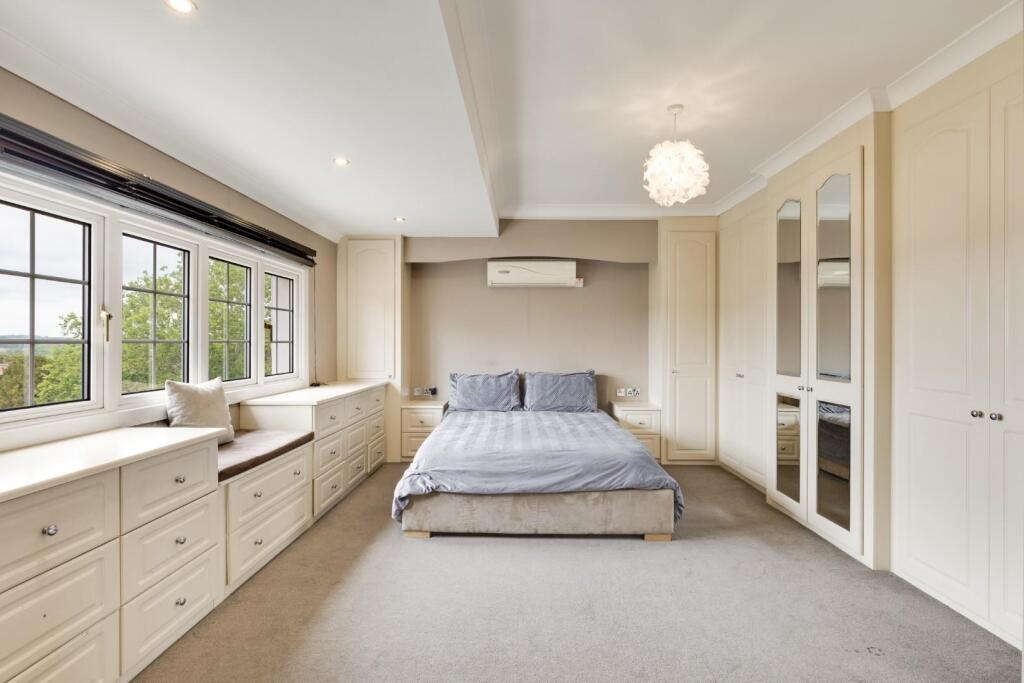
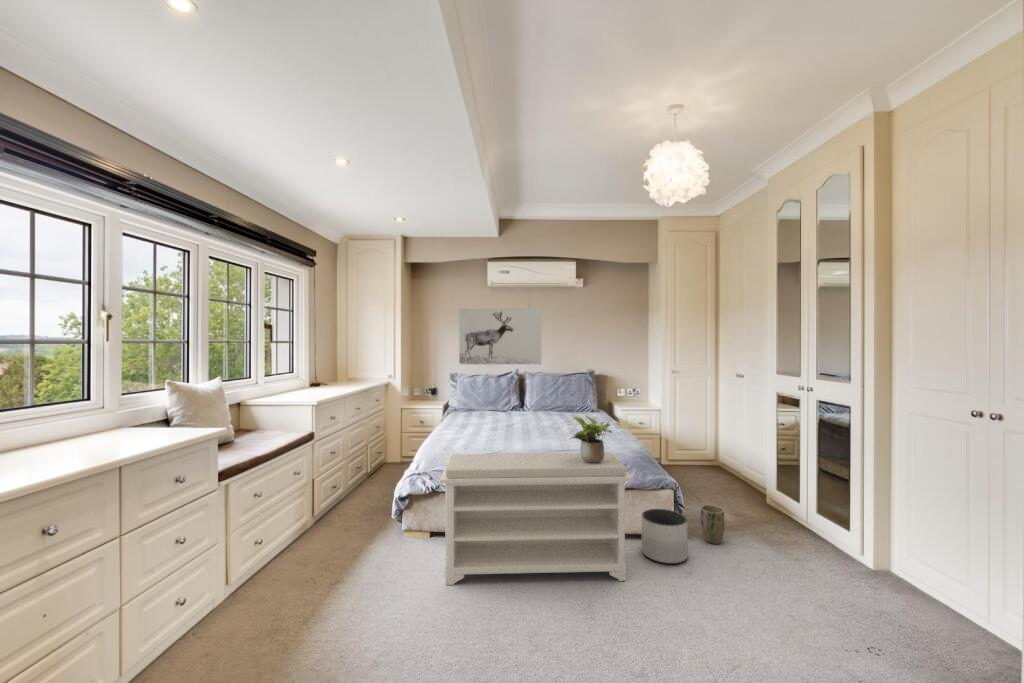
+ bench [439,451,634,586]
+ wall art [458,307,543,365]
+ potted plant [570,414,613,462]
+ planter [640,508,689,565]
+ plant pot [700,504,726,545]
